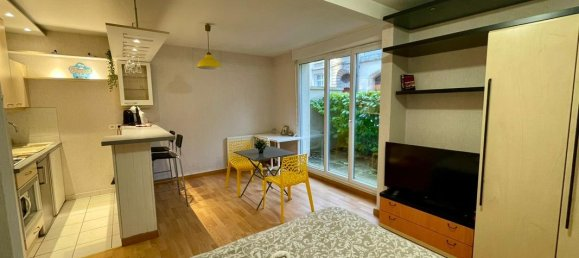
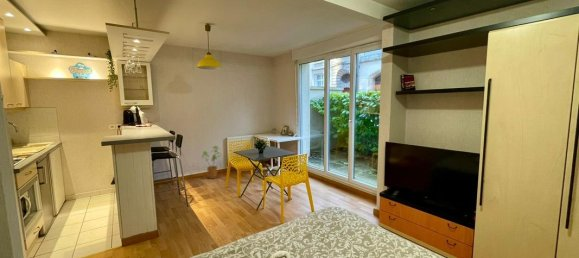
+ house plant [201,145,222,180]
